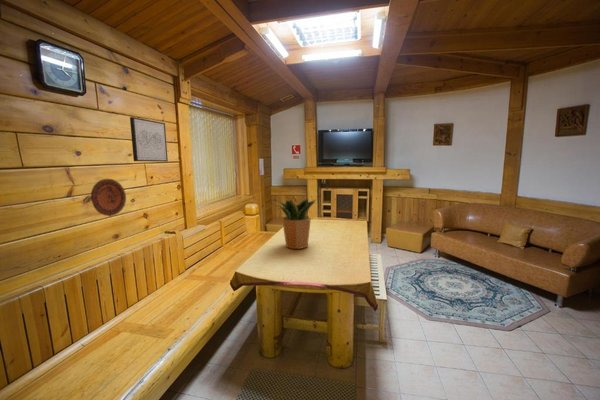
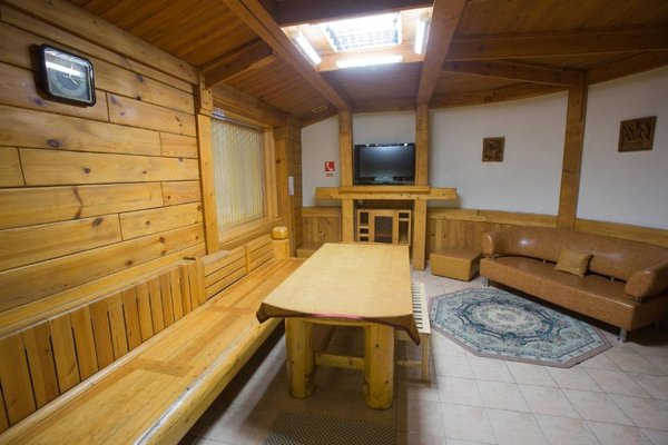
- wall art [129,116,169,163]
- decorative plate [90,178,127,217]
- potted plant [274,197,318,250]
